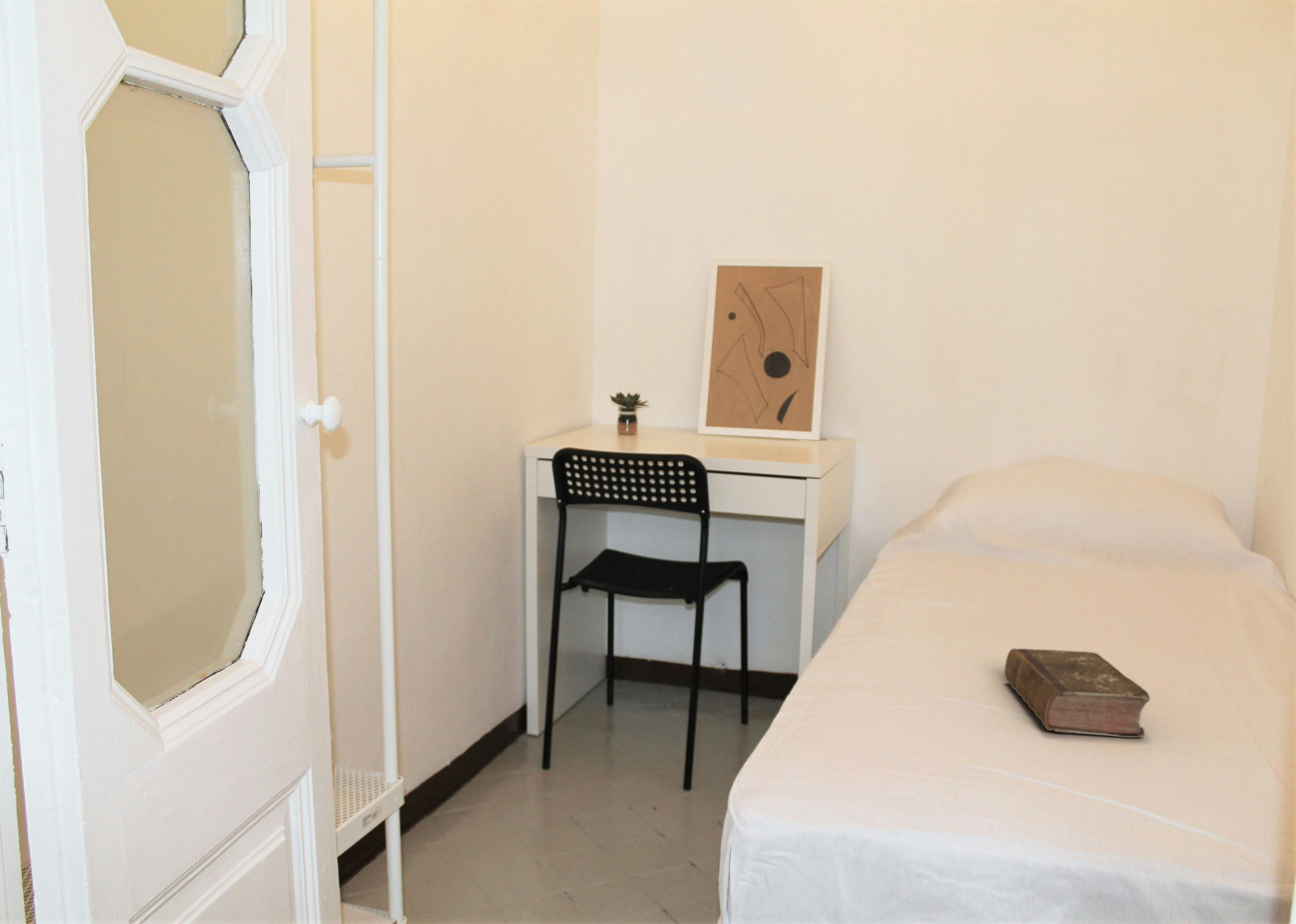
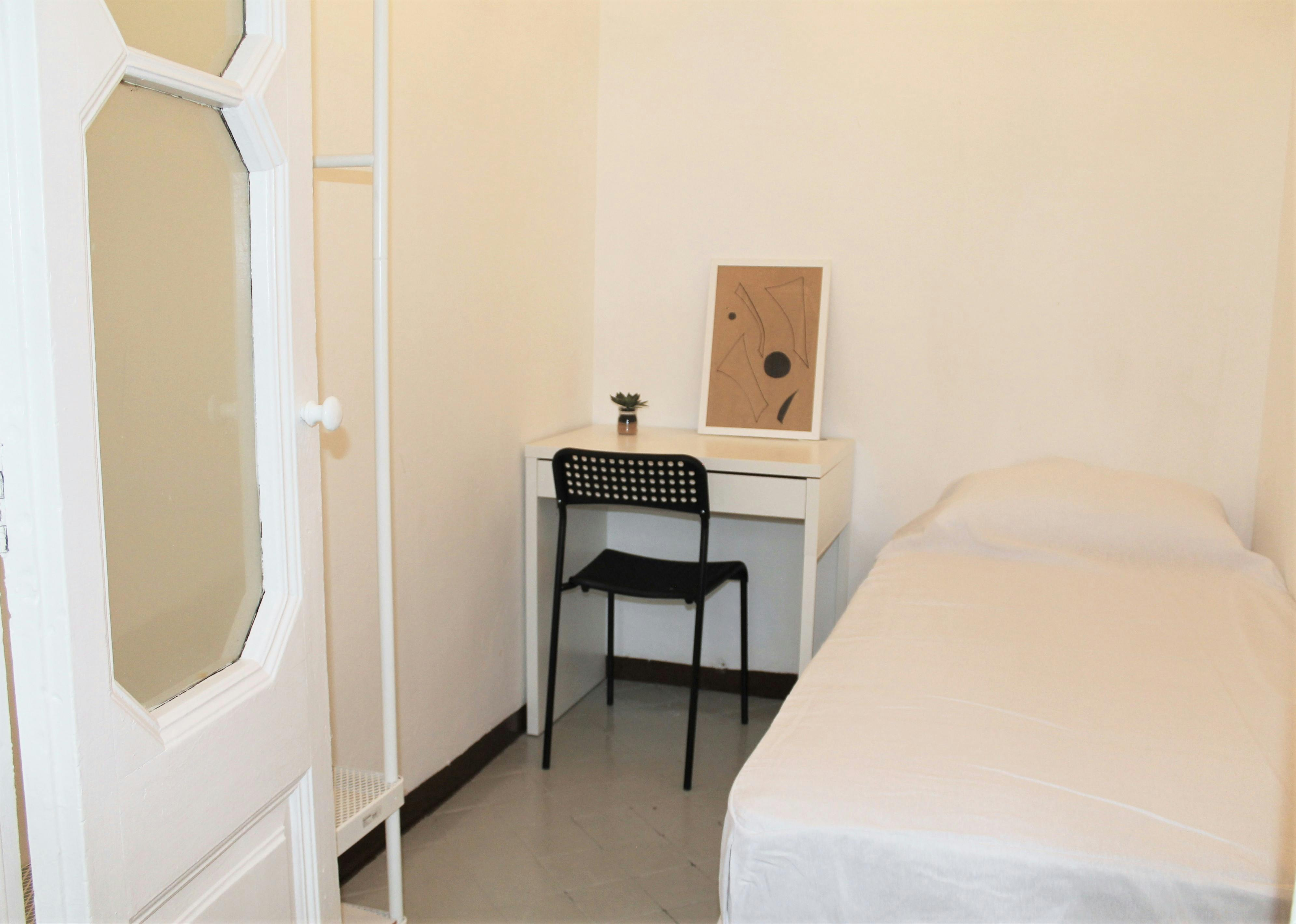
- book [1004,648,1150,738]
